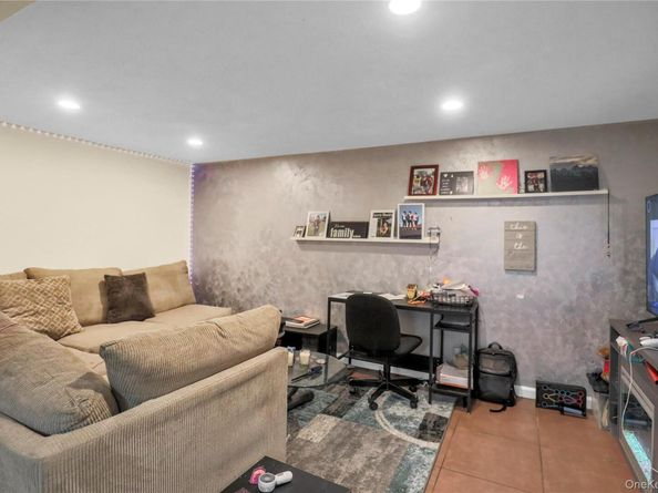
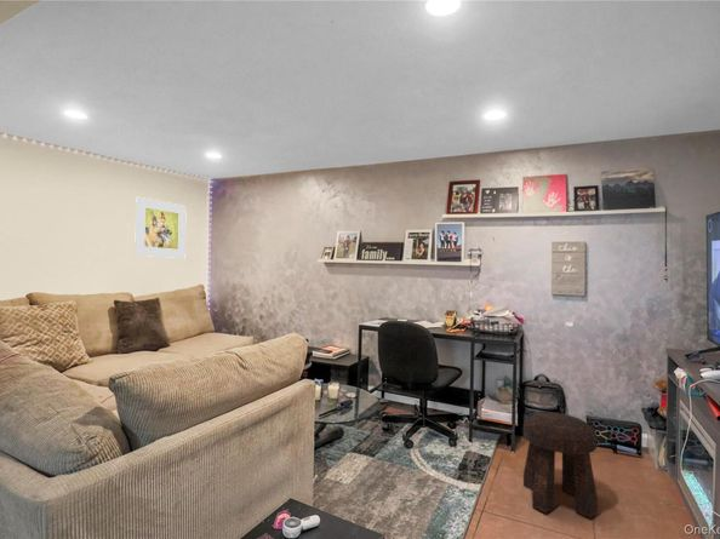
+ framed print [133,196,188,259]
+ stool [522,412,599,520]
